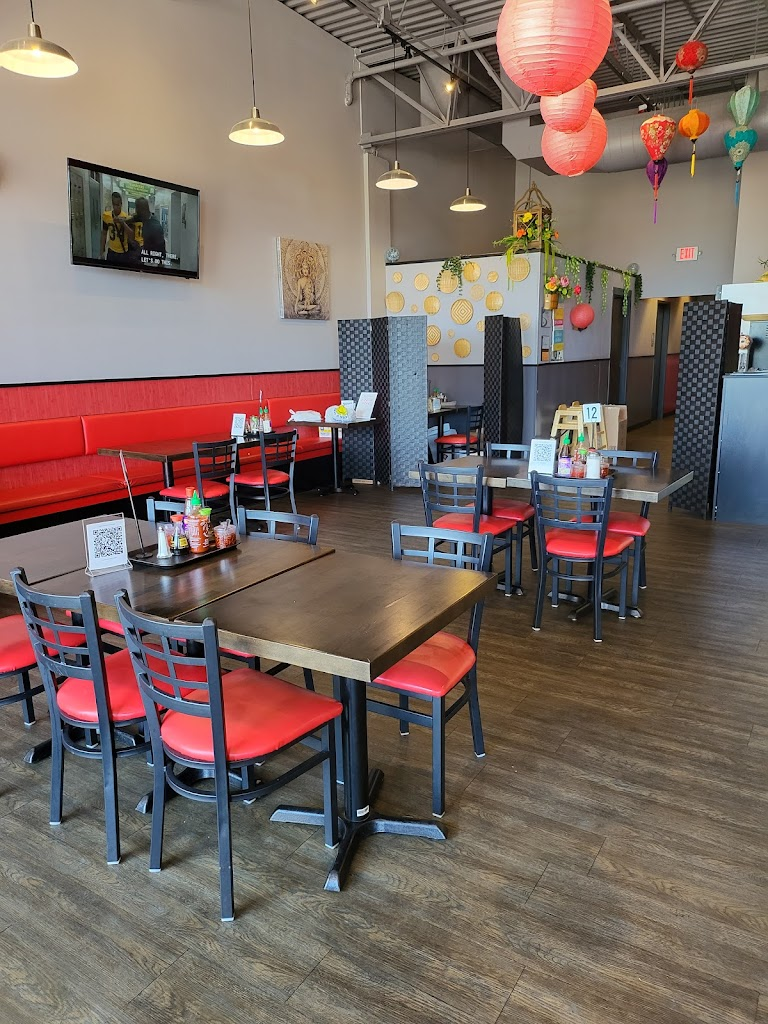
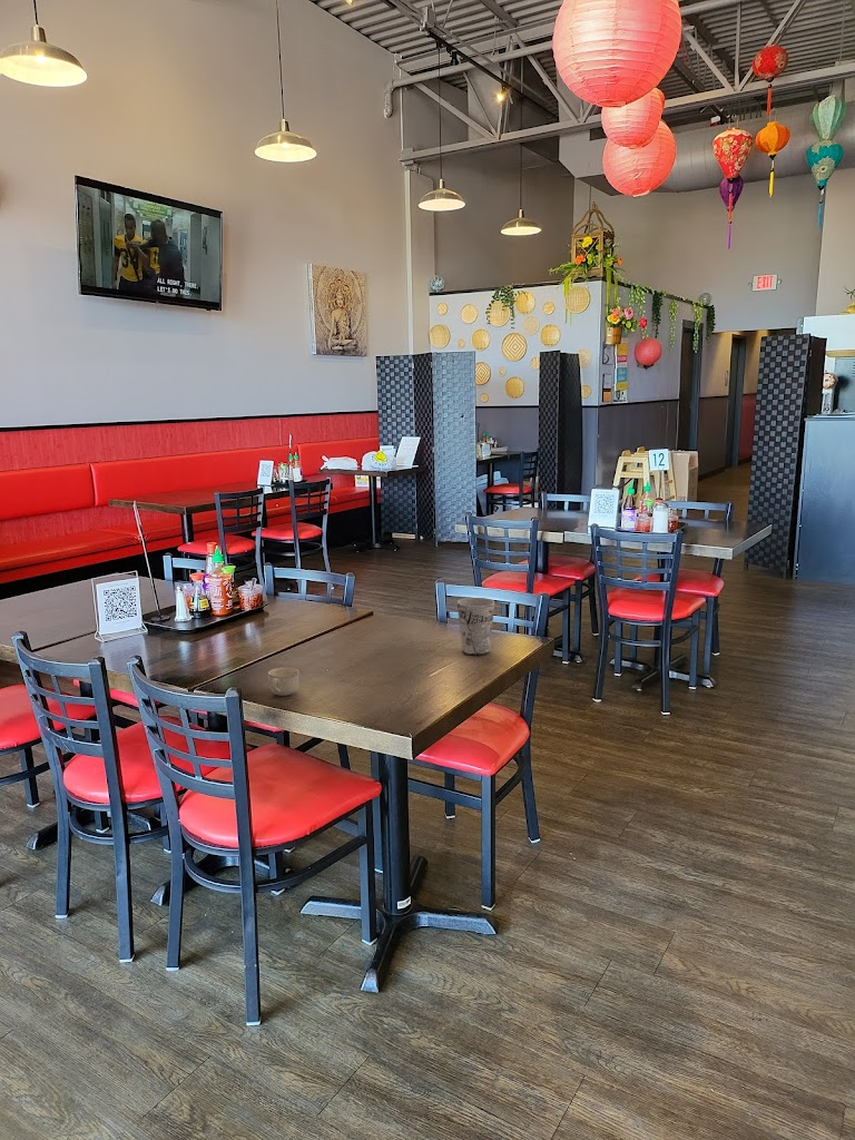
+ cup [456,597,495,657]
+ cup [267,667,301,697]
